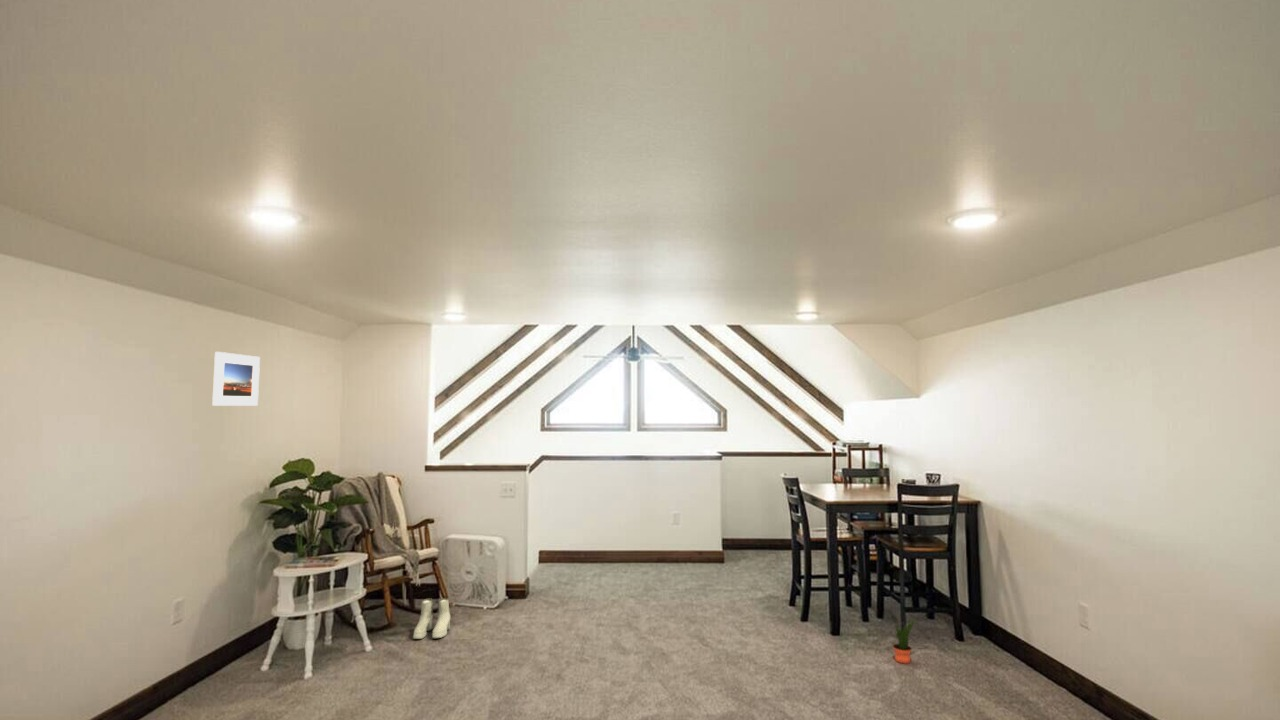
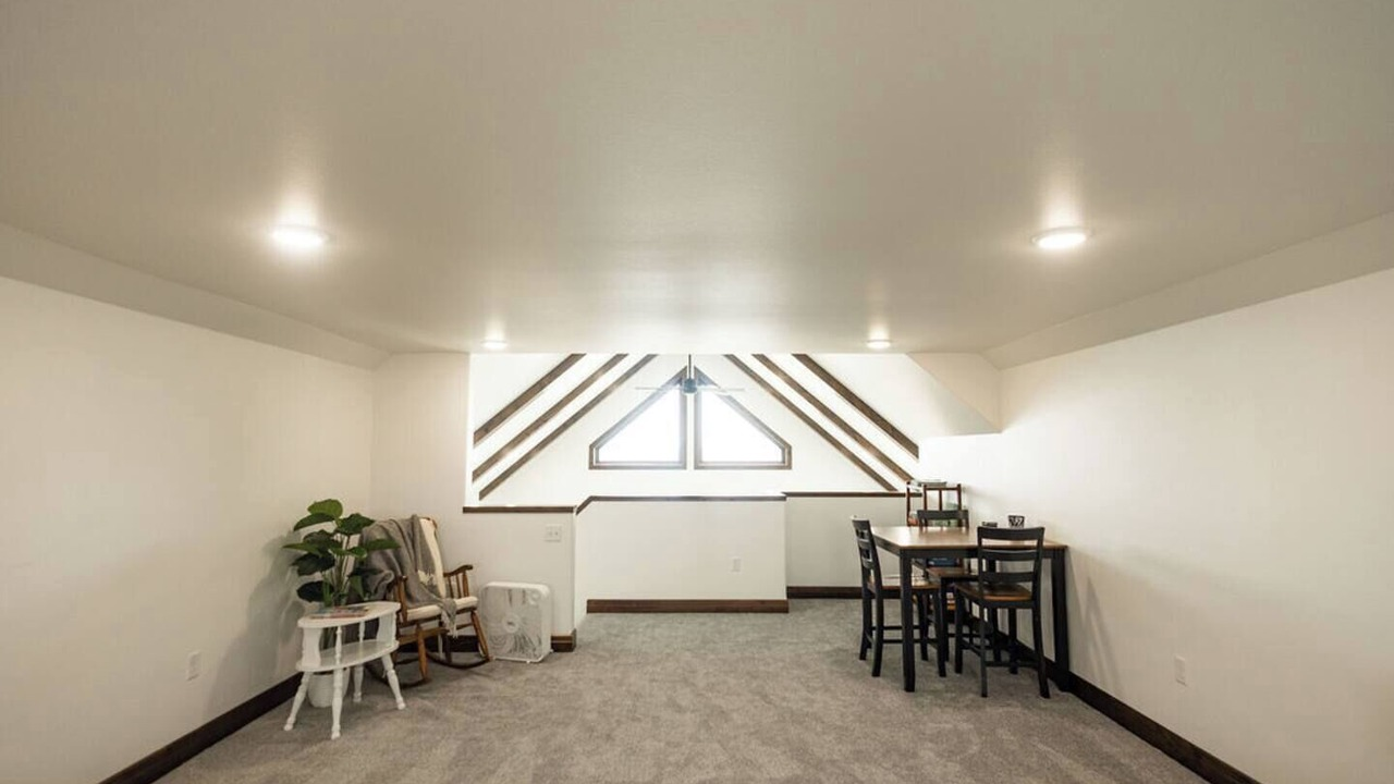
- boots [412,597,451,640]
- potted plant [892,616,917,664]
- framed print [211,351,261,407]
